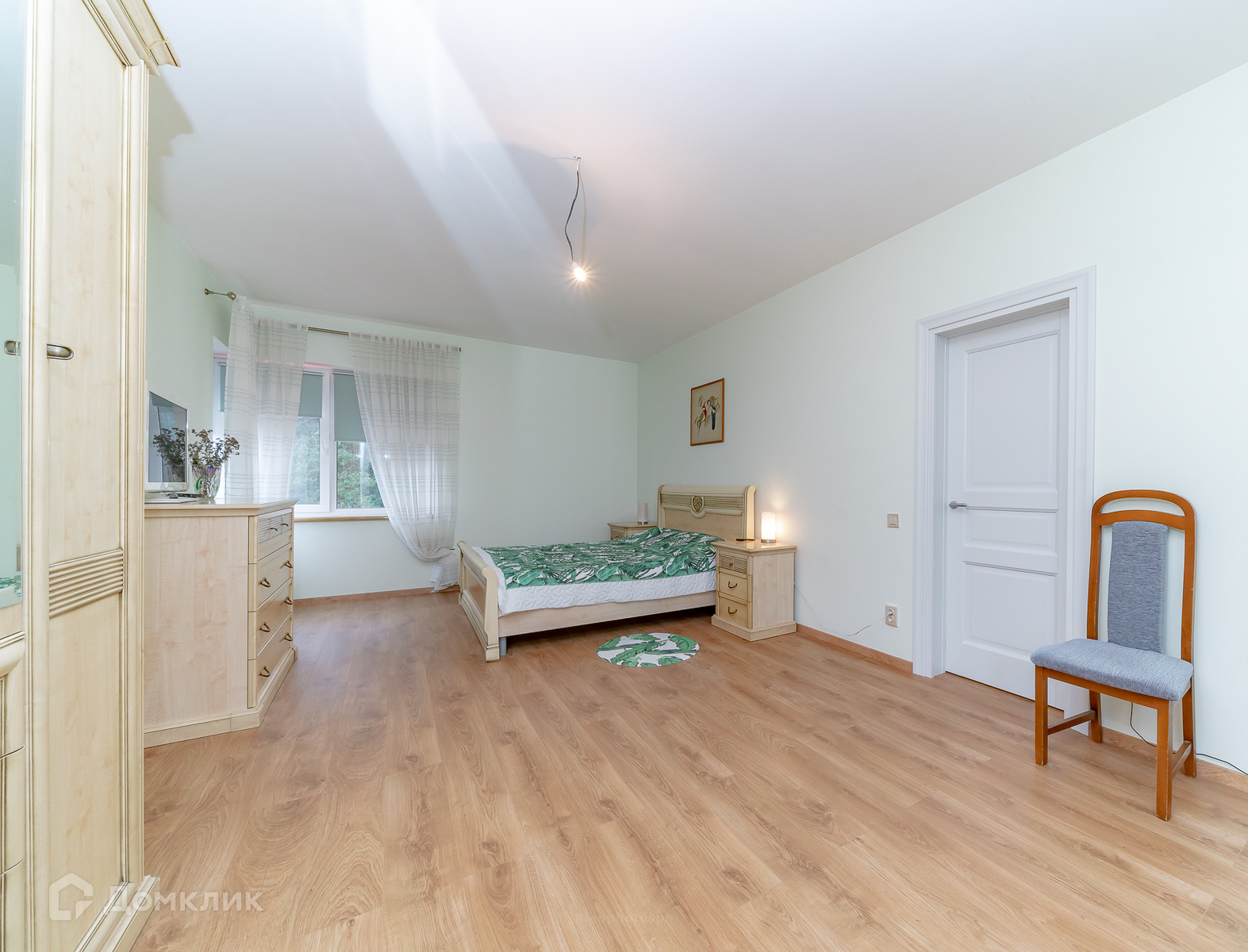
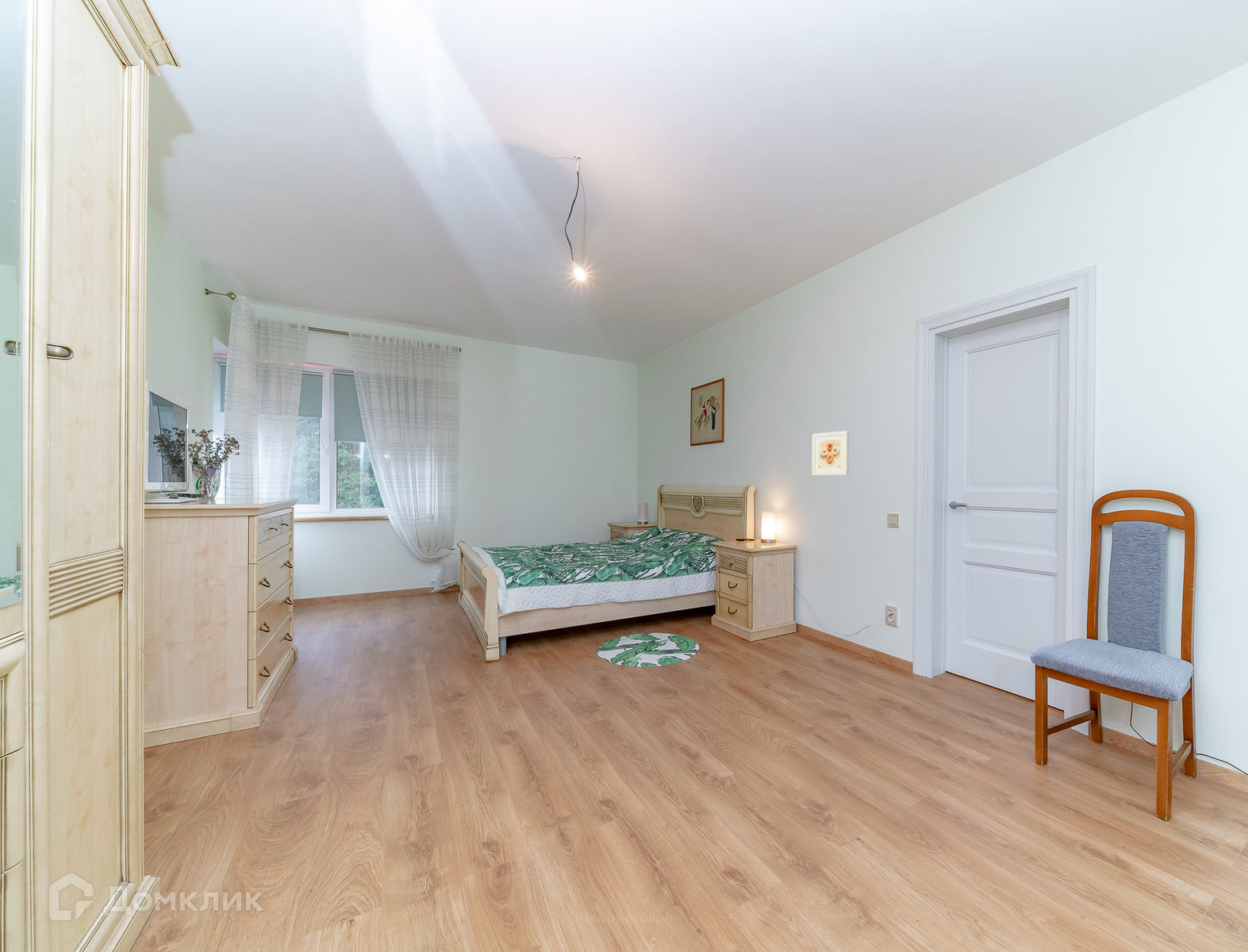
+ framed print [812,430,850,476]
